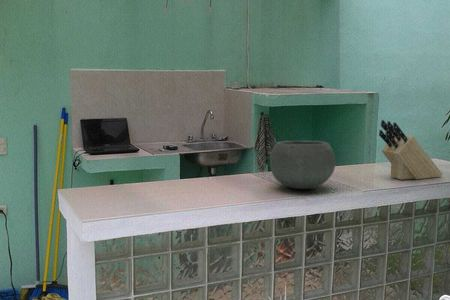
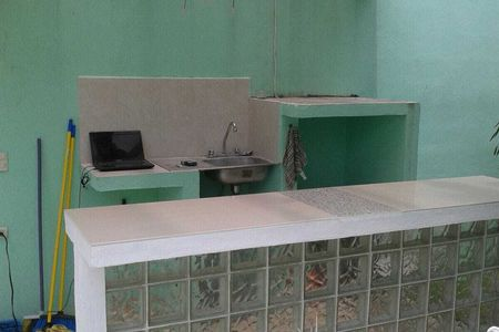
- knife block [378,119,443,181]
- bowl [269,140,336,190]
